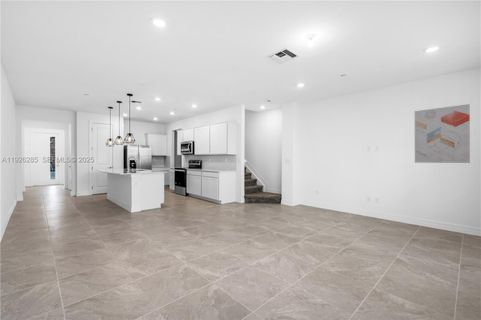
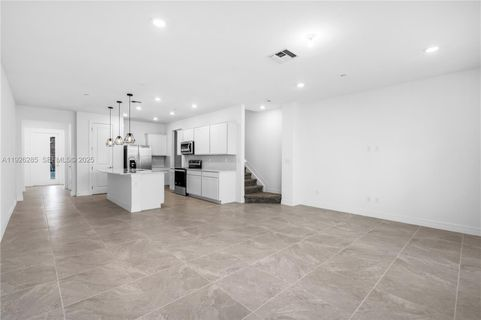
- wall art [414,103,471,164]
